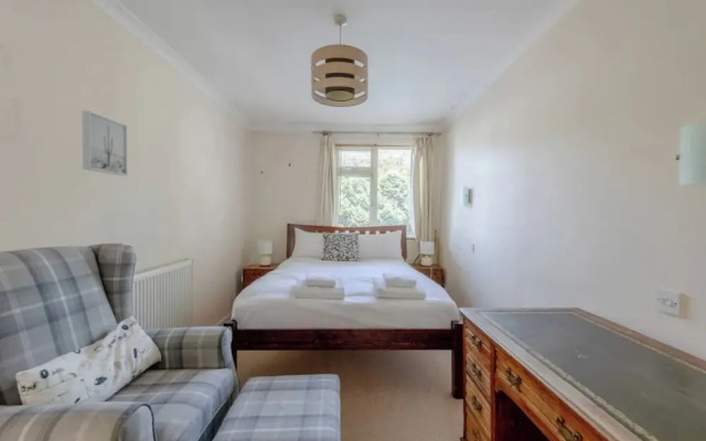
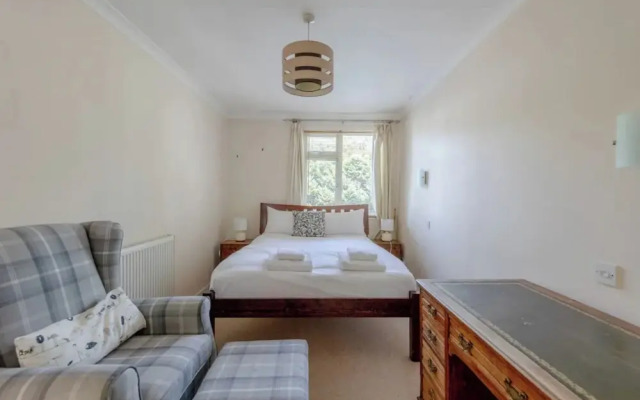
- wall art [82,110,129,176]
